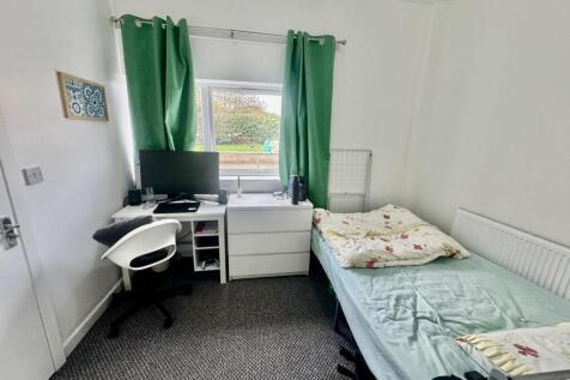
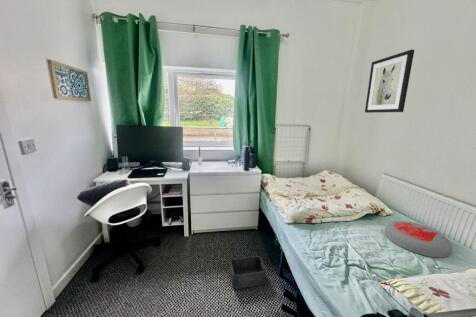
+ storage bin [229,255,267,290]
+ wall art [364,49,415,114]
+ cushion [384,220,453,259]
